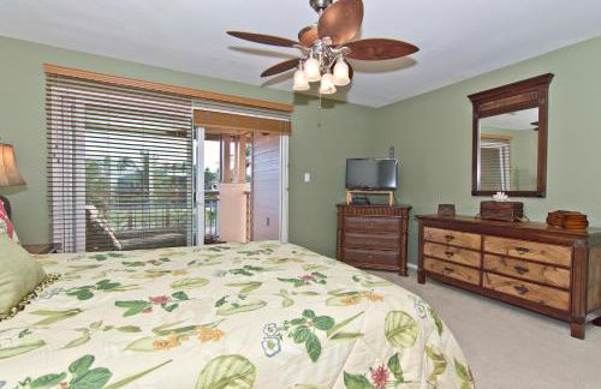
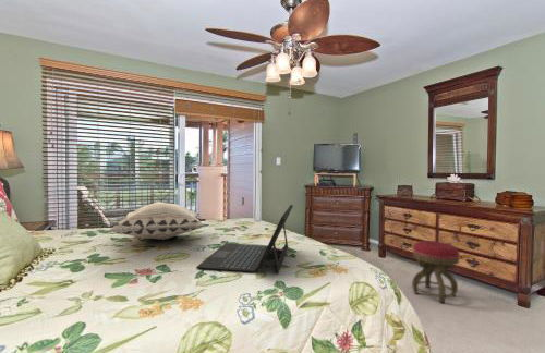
+ stool [411,240,460,304]
+ laptop [196,204,294,275]
+ decorative pillow [108,202,205,241]
